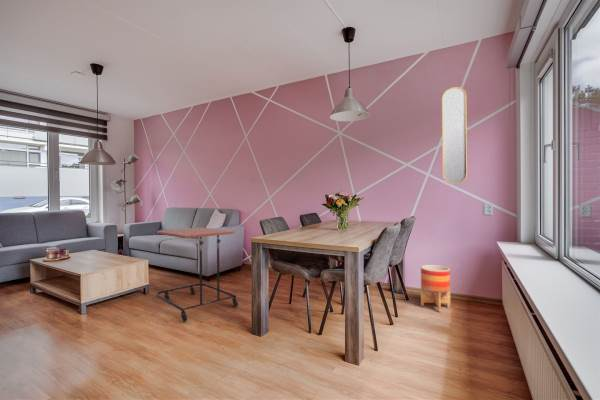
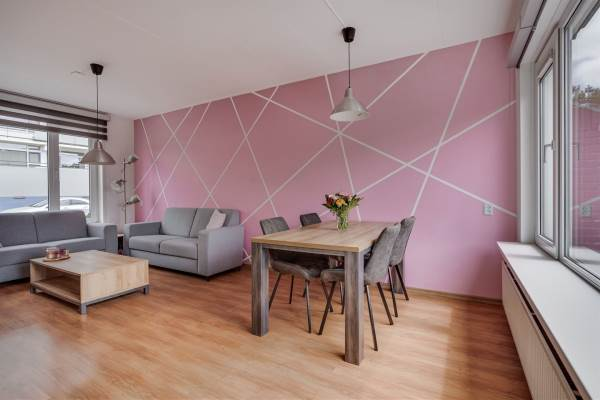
- home mirror [441,86,468,185]
- planter [420,264,451,313]
- side table [155,227,239,323]
